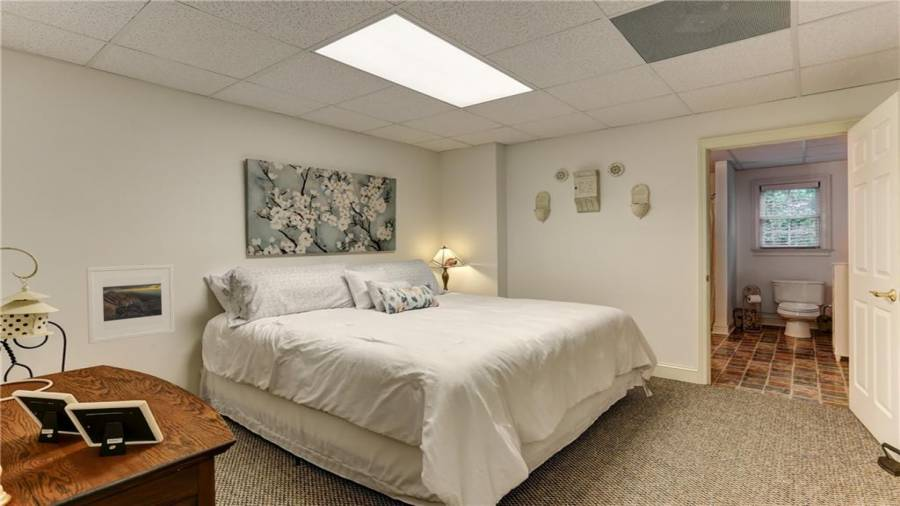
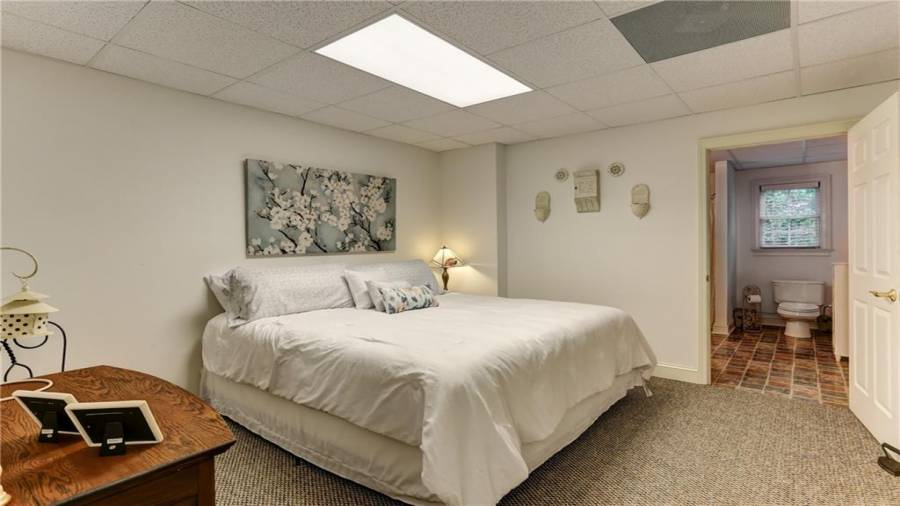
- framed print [85,263,176,345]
